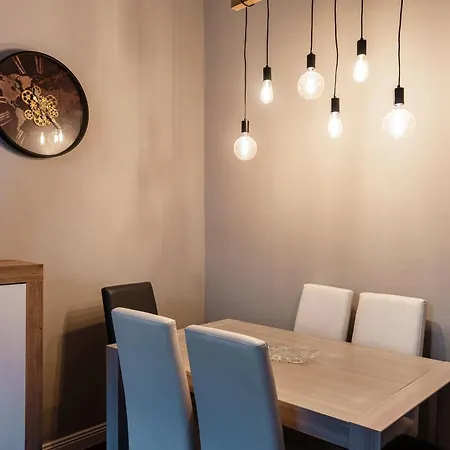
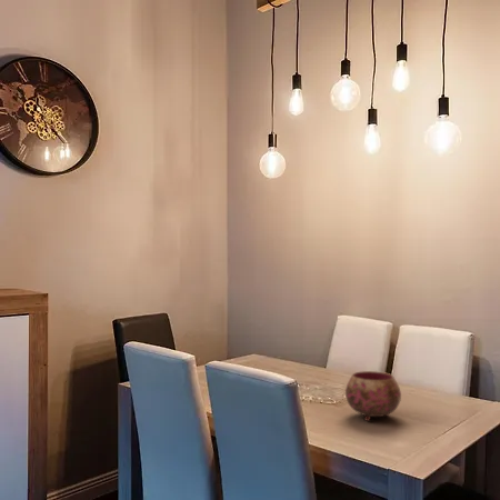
+ bowl [344,370,402,422]
